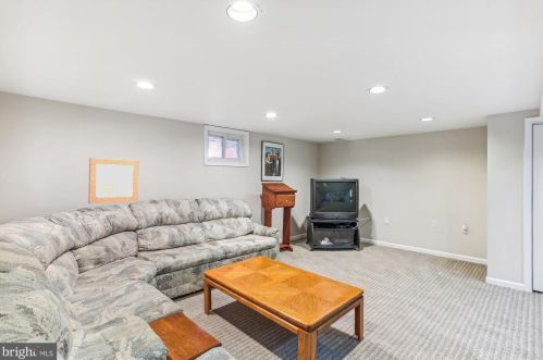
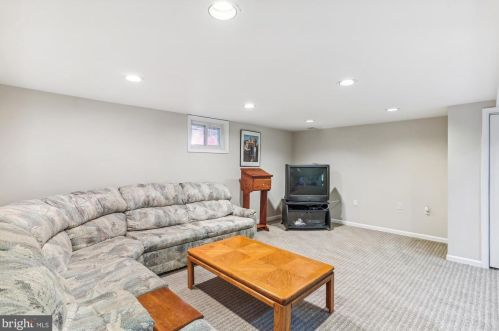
- wall art [87,157,140,204]
